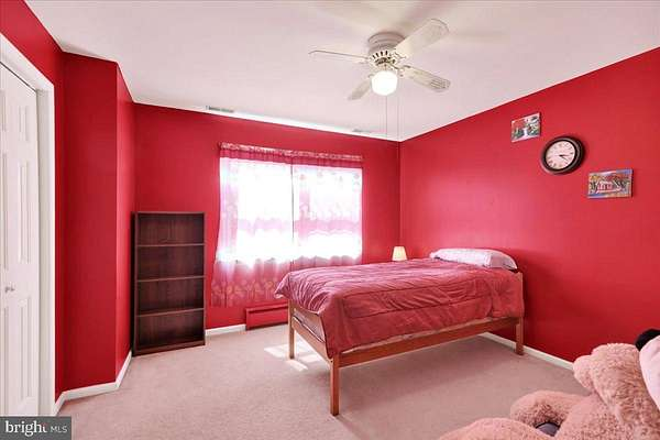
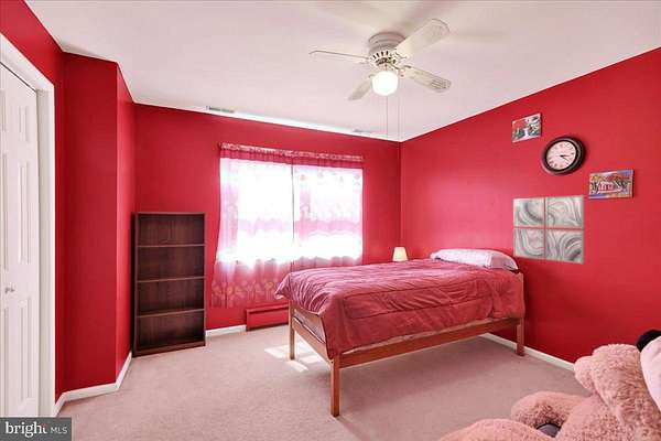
+ wall art [512,194,586,265]
